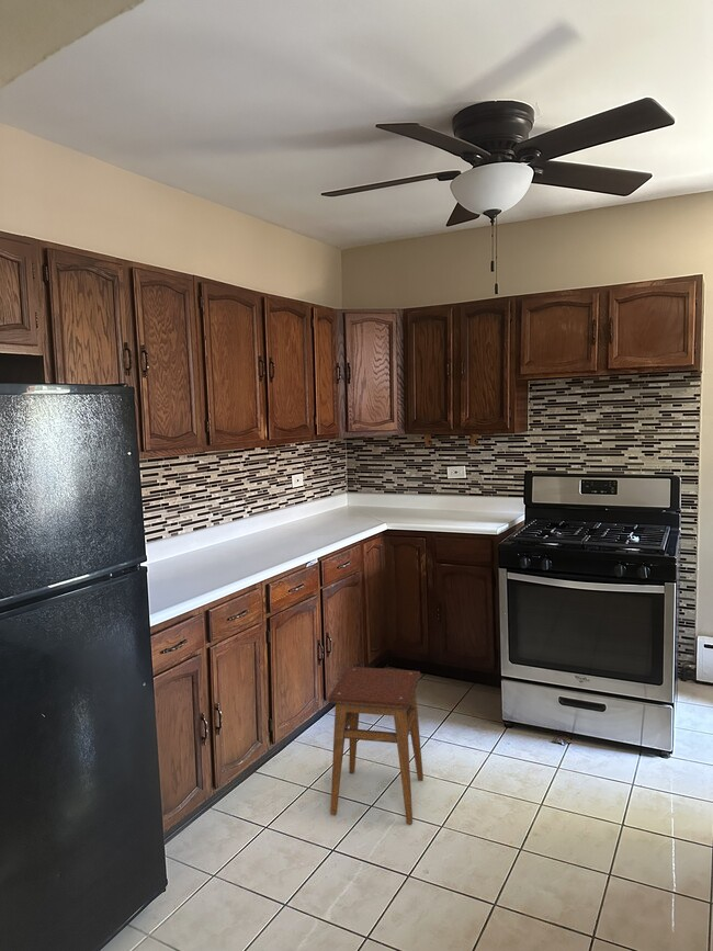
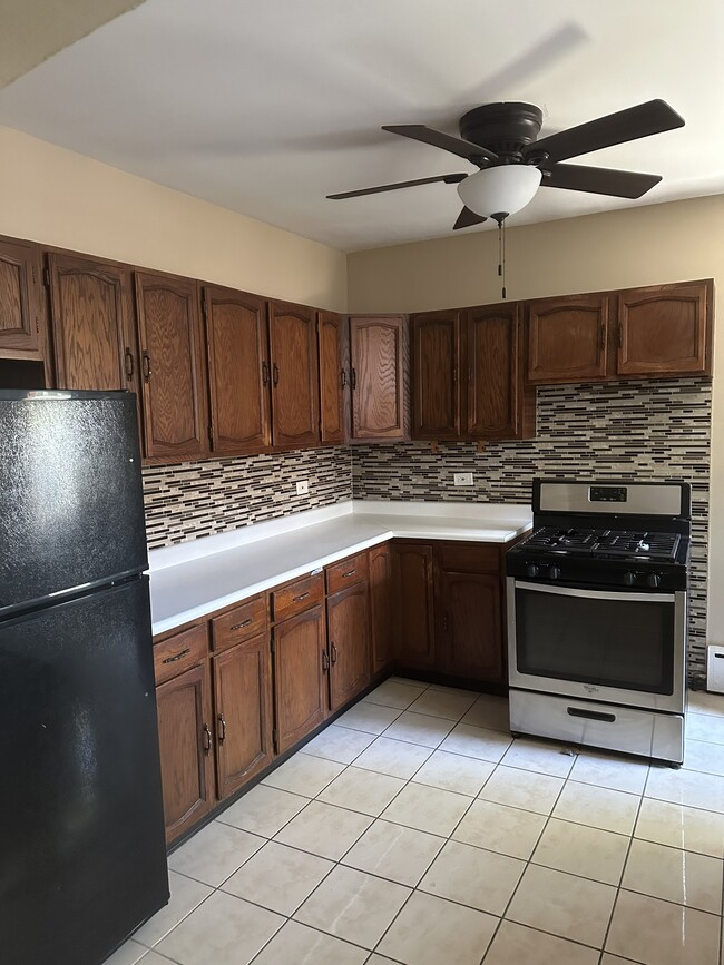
- stool [328,666,425,825]
